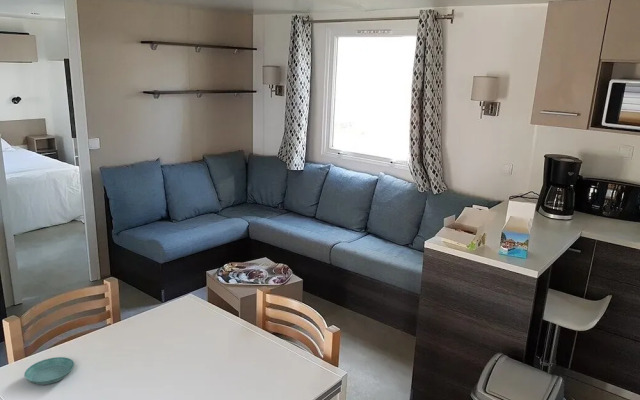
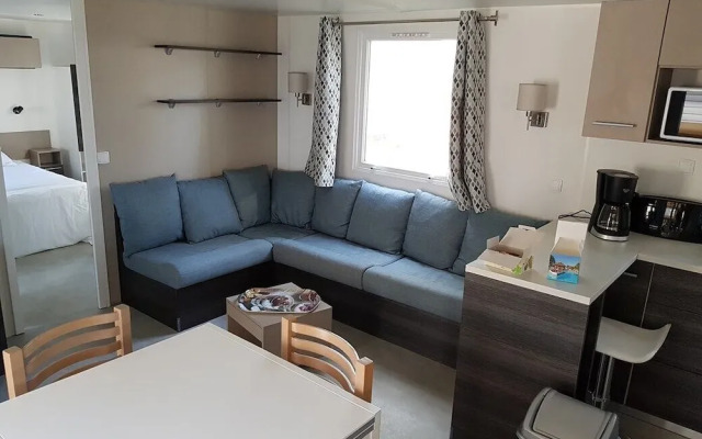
- saucer [23,356,75,386]
